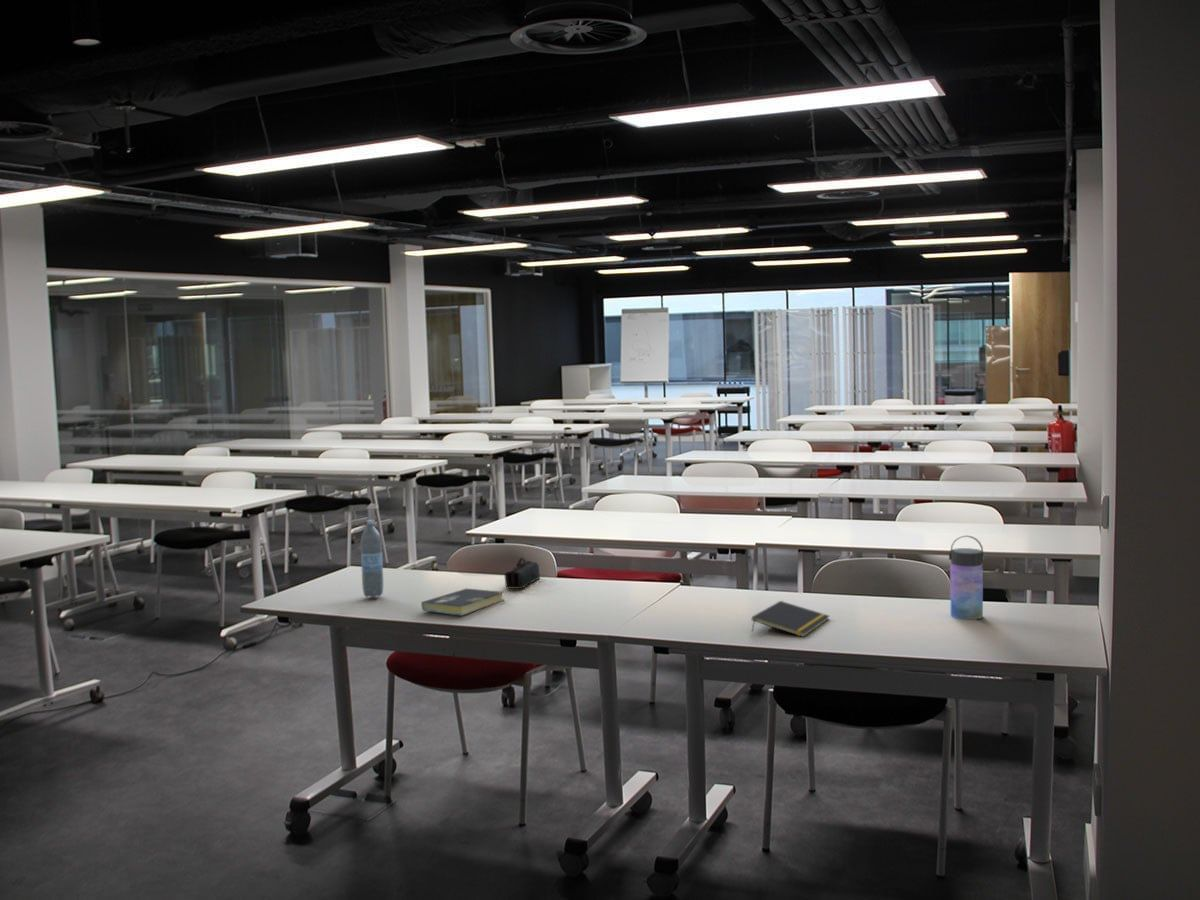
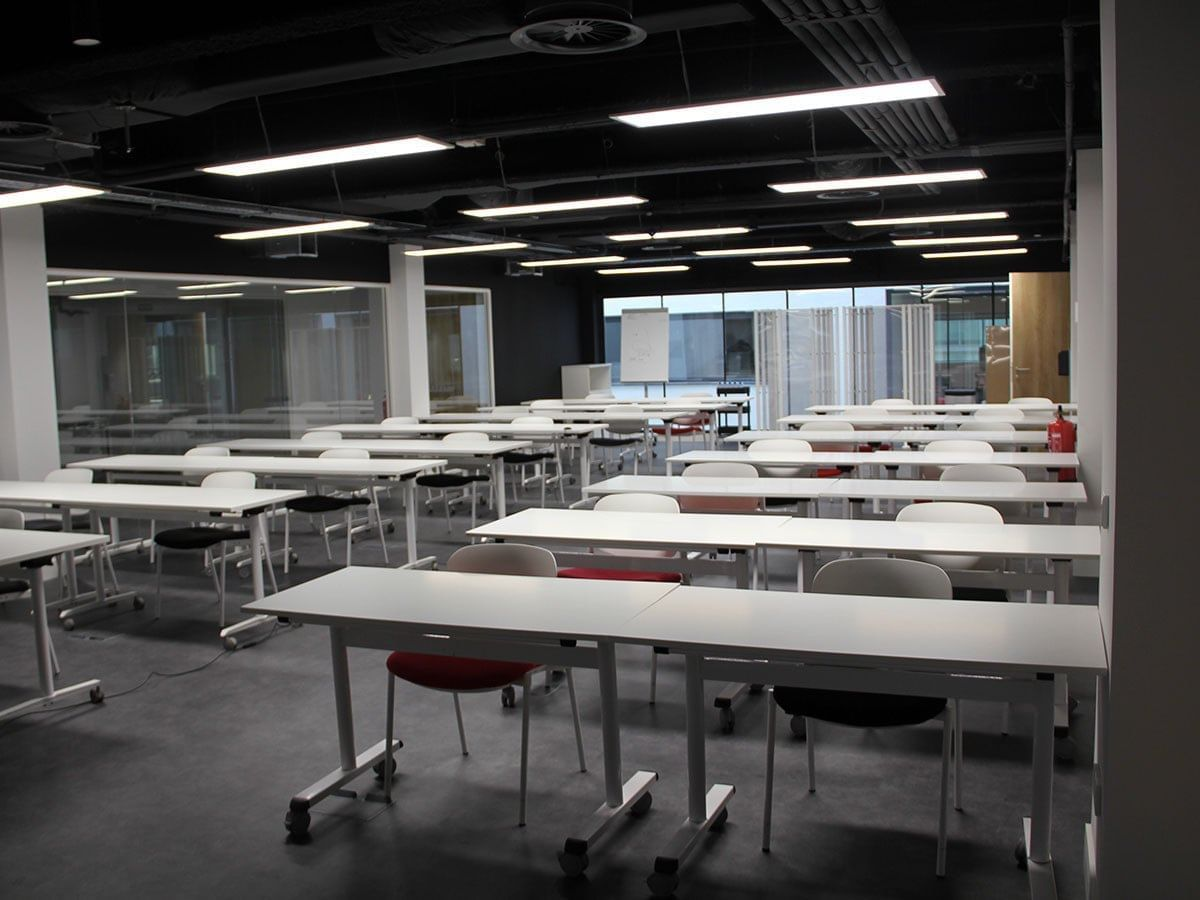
- pencil case [504,556,541,590]
- water bottle [948,534,985,620]
- notepad [751,600,830,638]
- water bottle [359,519,384,599]
- book [421,588,505,617]
